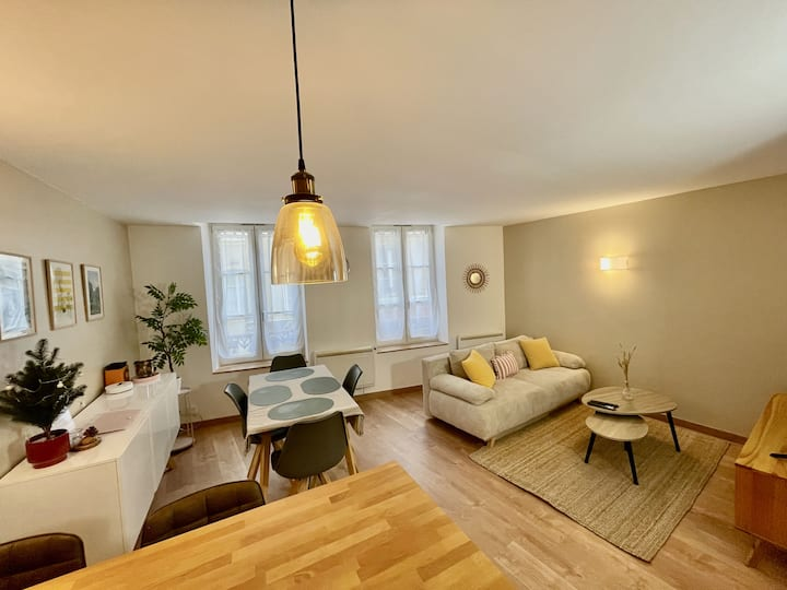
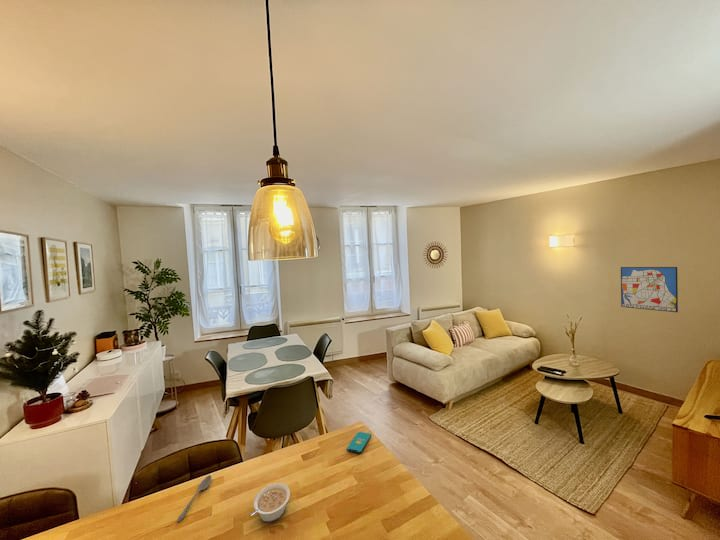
+ spoon [176,474,212,523]
+ smartphone [346,431,372,454]
+ wall art [620,266,679,313]
+ legume [248,482,291,523]
